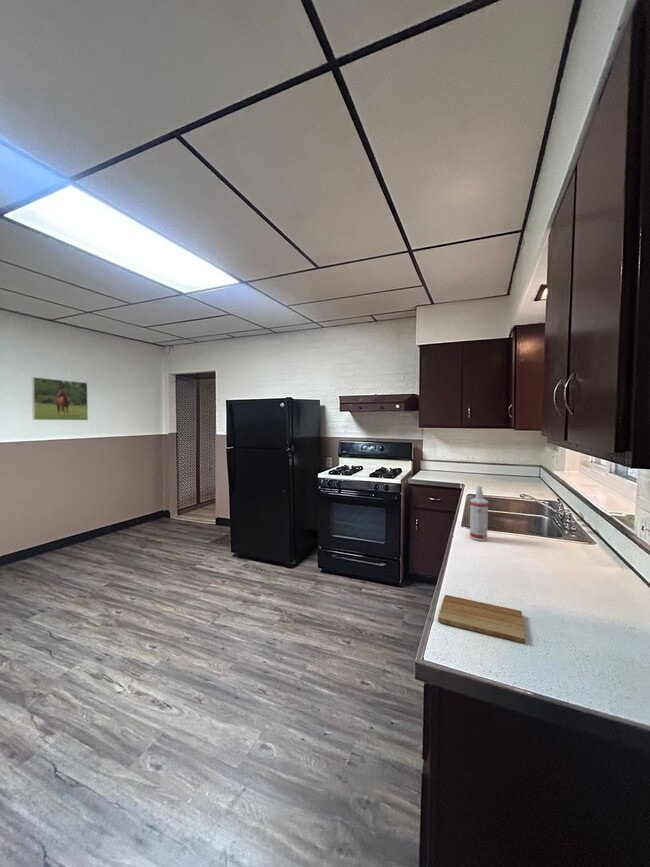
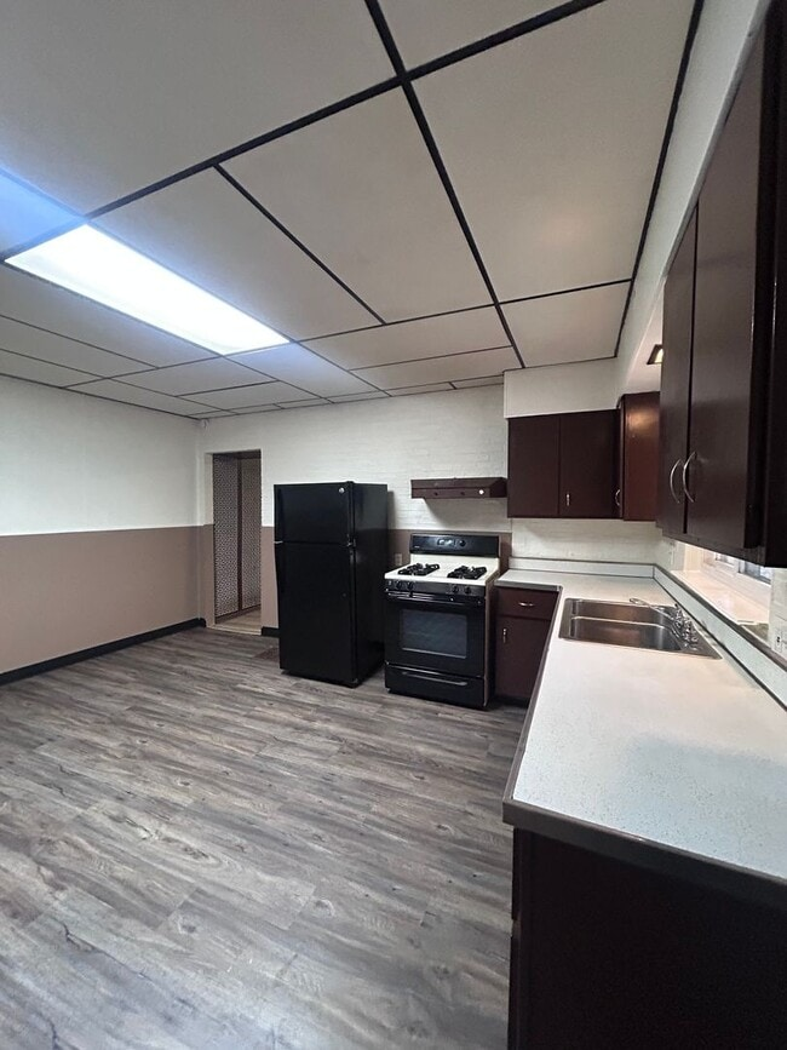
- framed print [31,376,89,421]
- spray bottle [469,485,489,542]
- cutting board [437,594,526,644]
